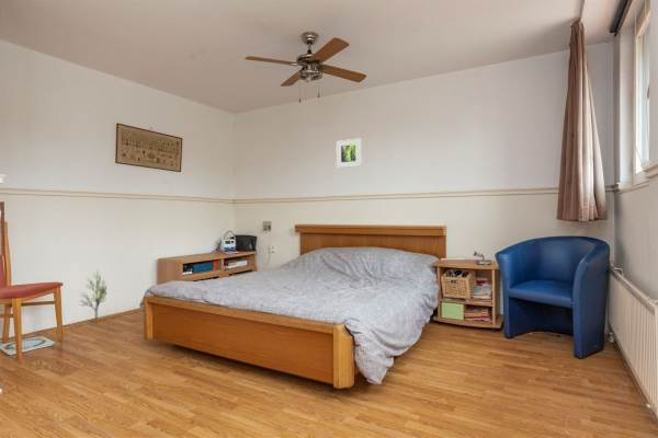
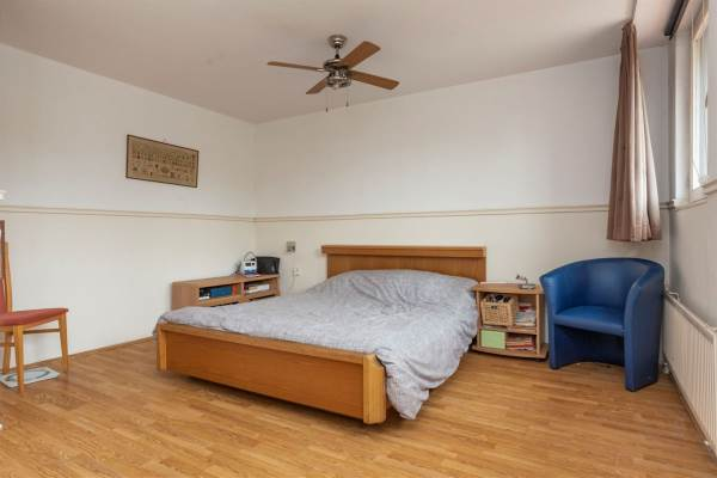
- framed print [336,138,362,169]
- decorative plant [78,267,109,324]
